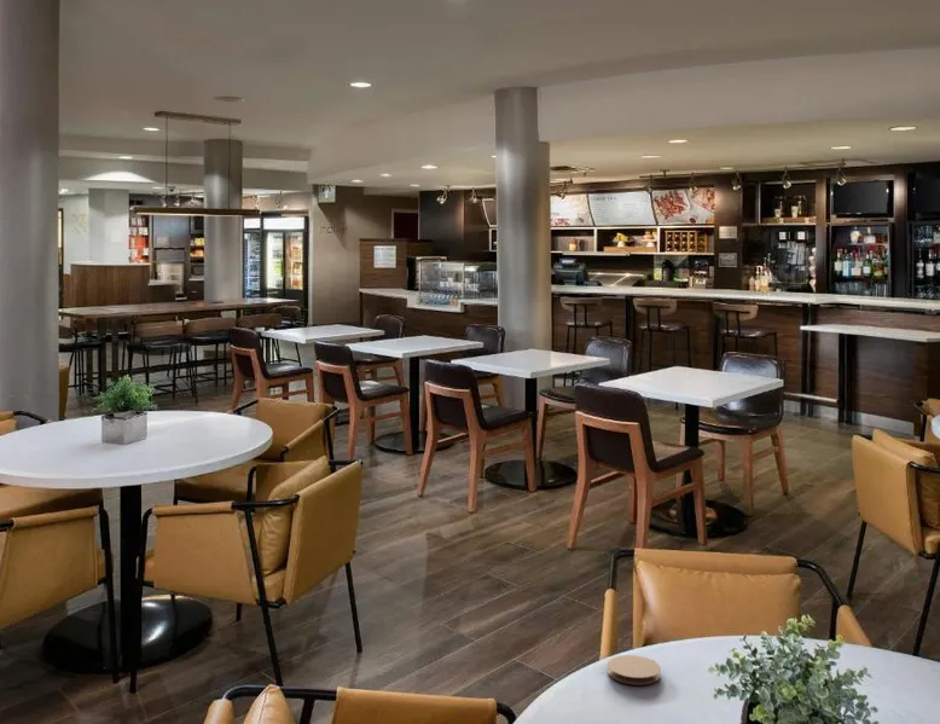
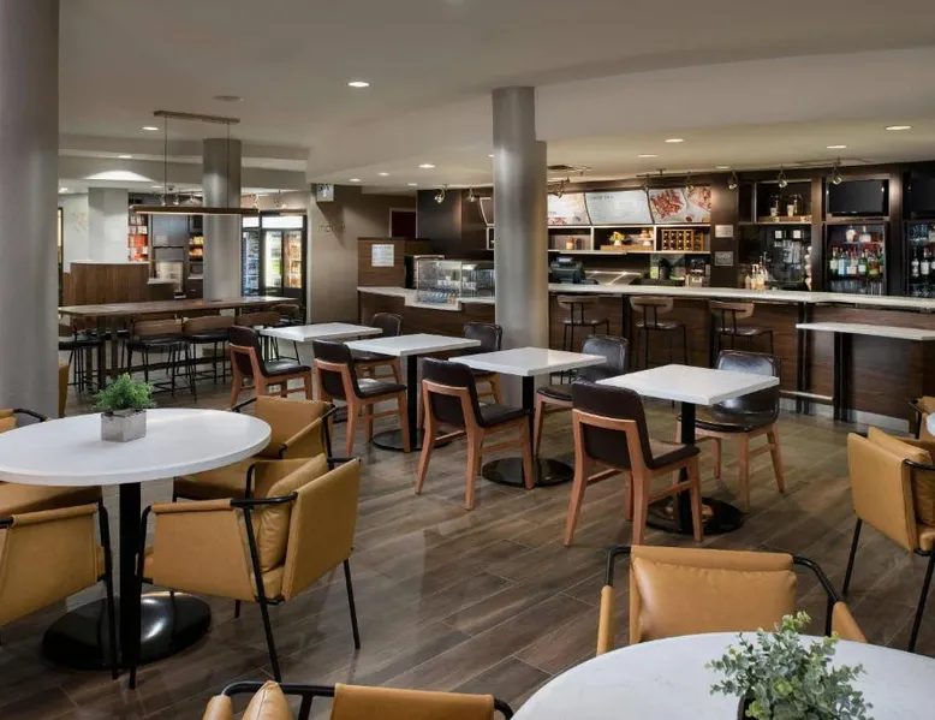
- coaster [607,654,661,687]
